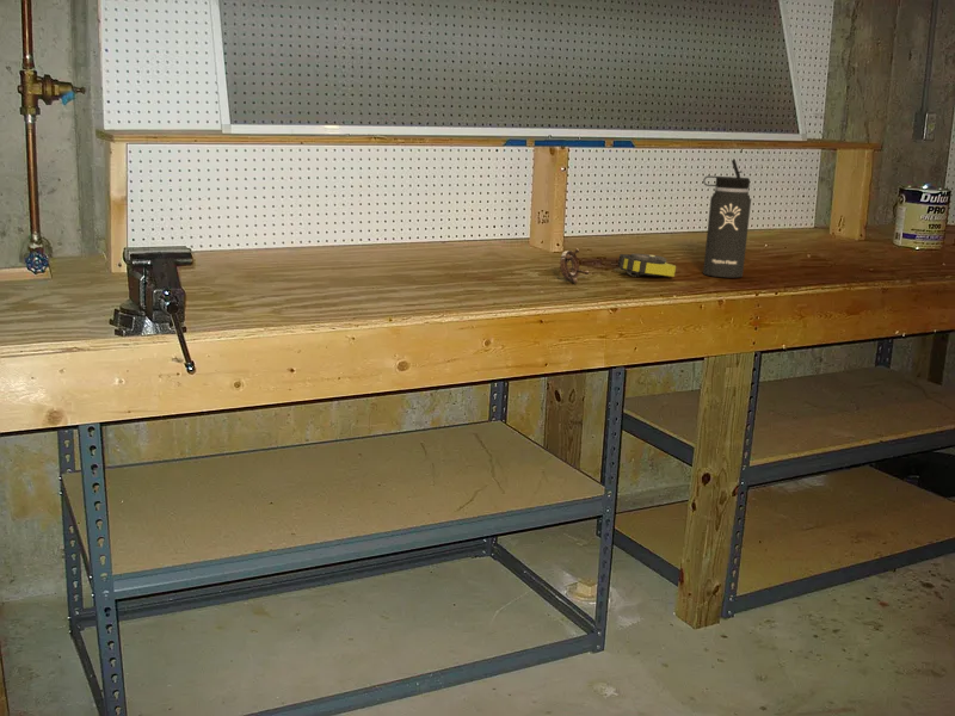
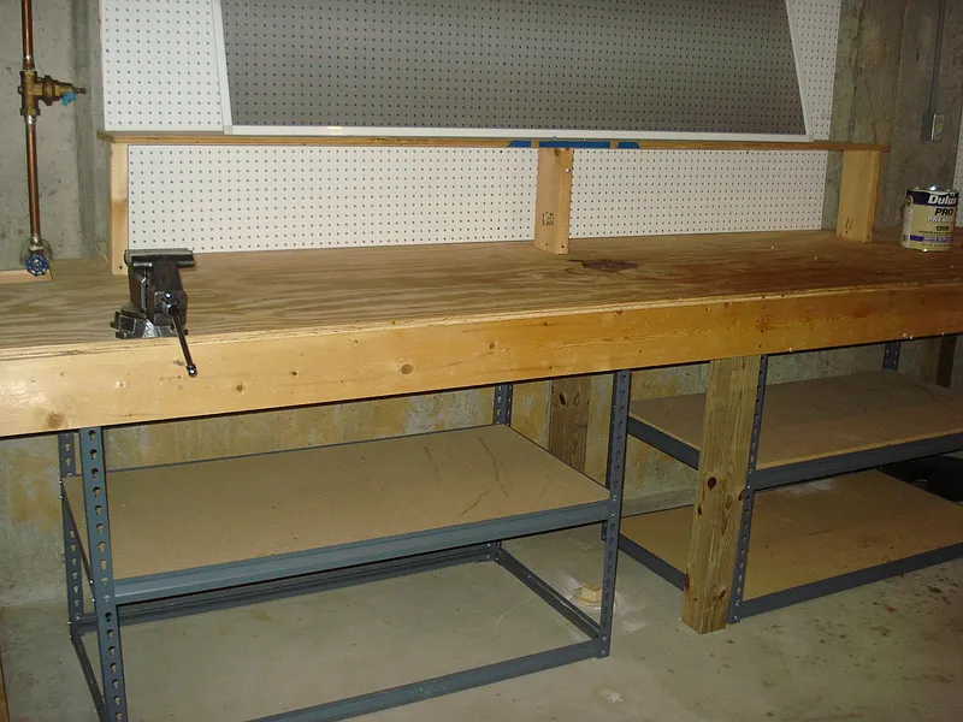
- clamp [559,247,590,284]
- tape measure [617,253,677,278]
- thermos bottle [702,159,752,278]
